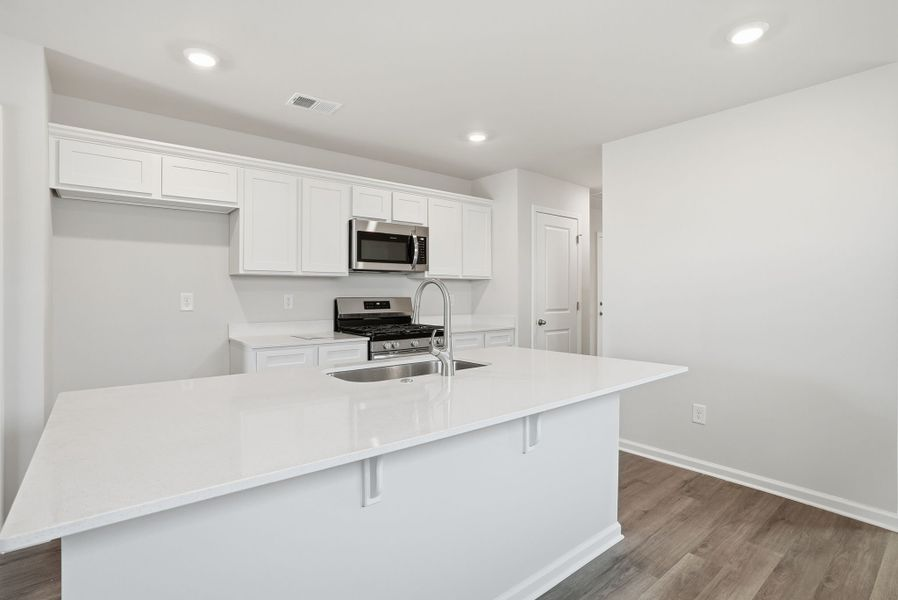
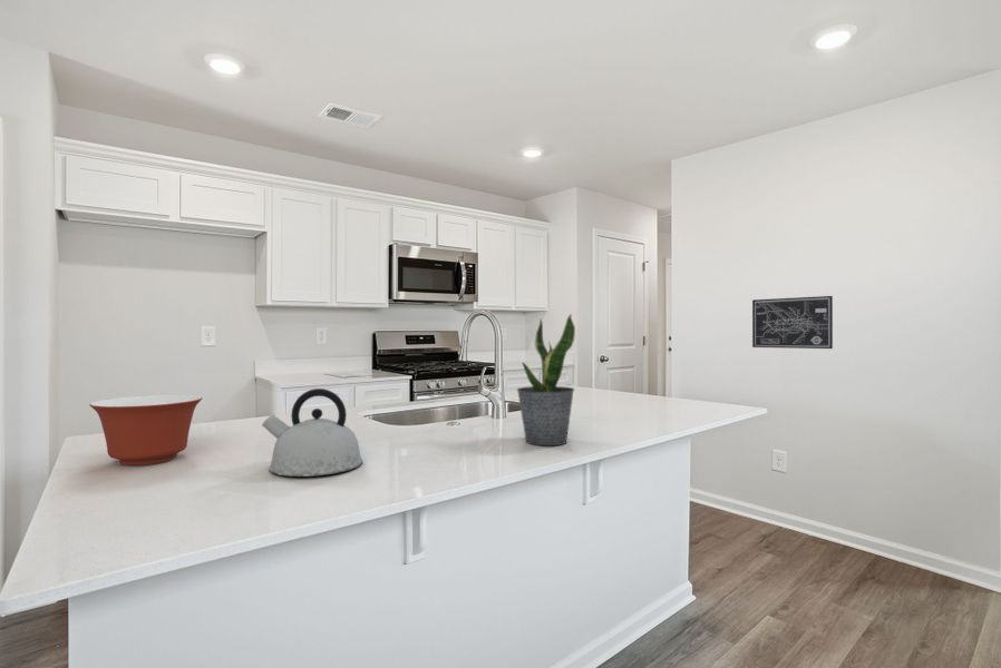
+ kettle [261,387,363,478]
+ mixing bowl [88,394,203,466]
+ wall art [751,295,834,350]
+ potted plant [516,313,576,446]
